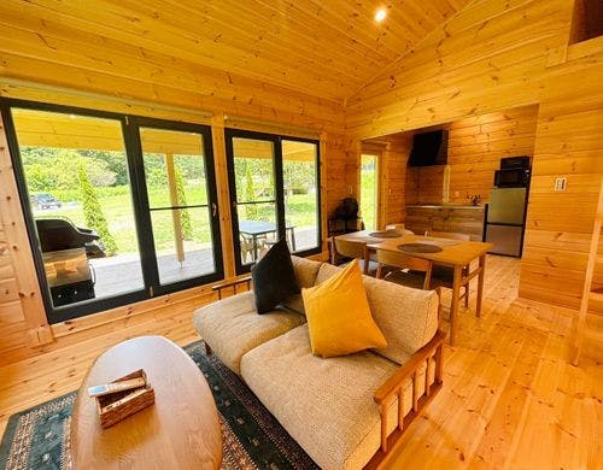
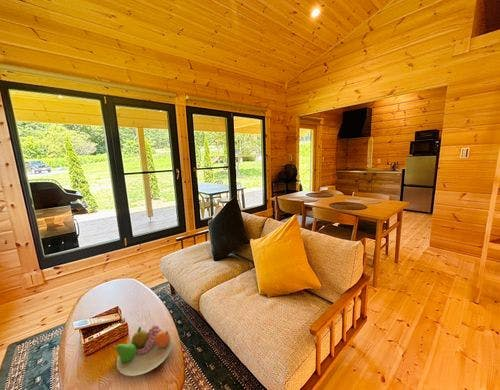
+ fruit bowl [112,324,174,377]
